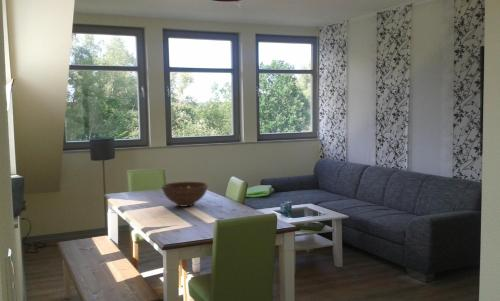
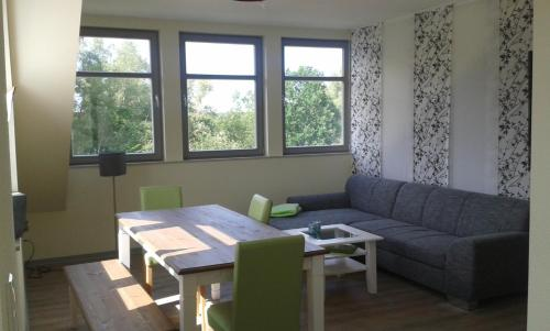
- fruit bowl [161,181,209,208]
